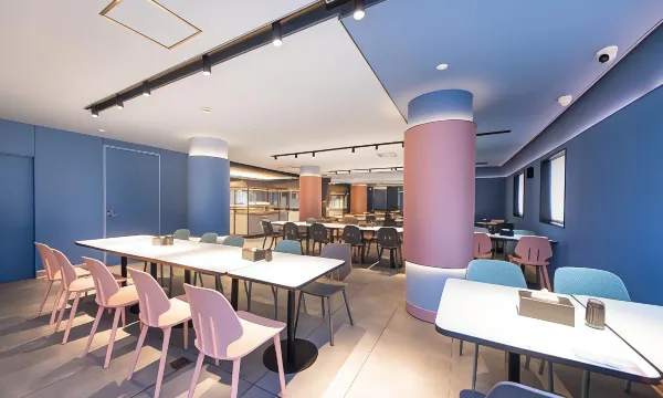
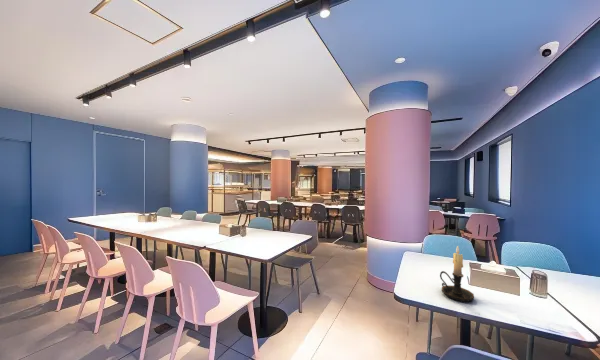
+ candle holder [439,245,475,303]
